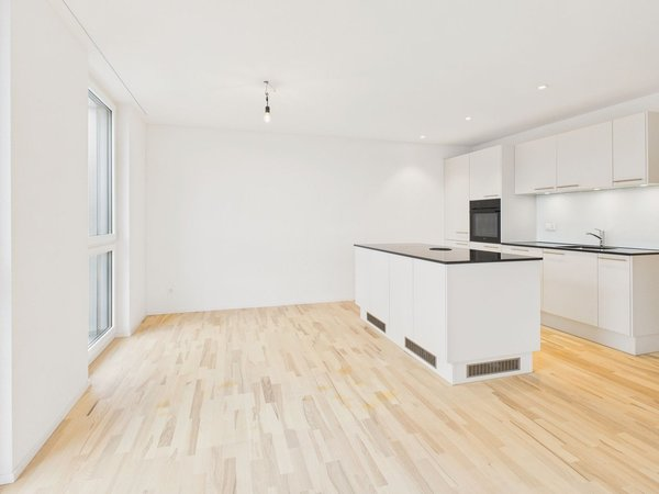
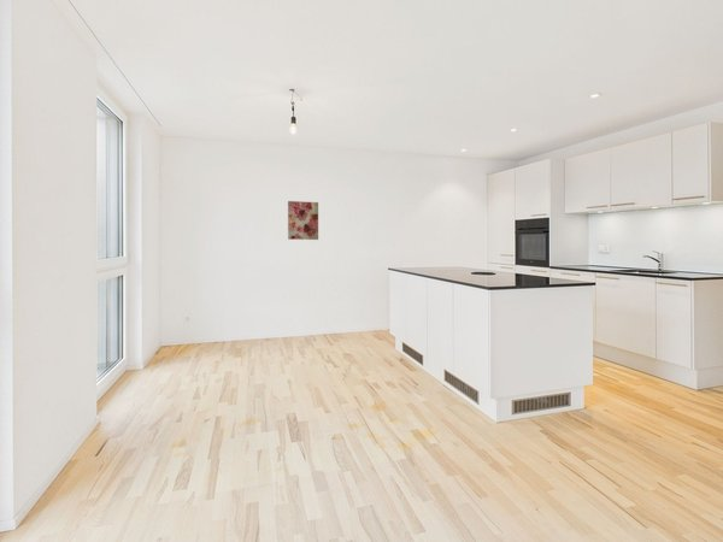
+ wall art [287,200,319,241]
